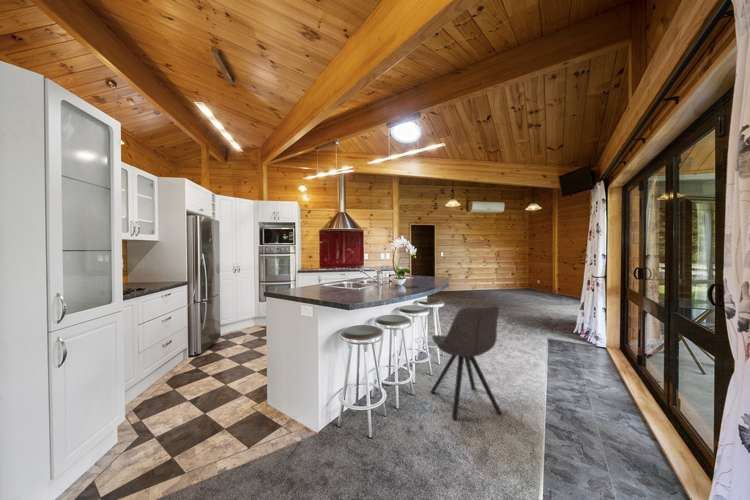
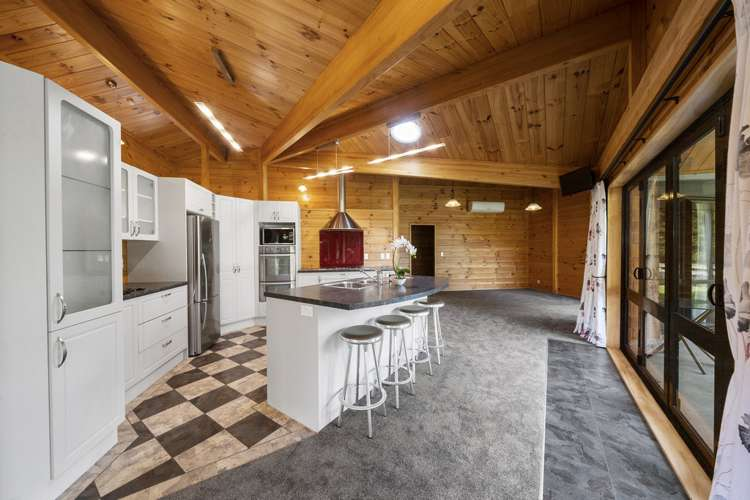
- chair [430,305,502,421]
